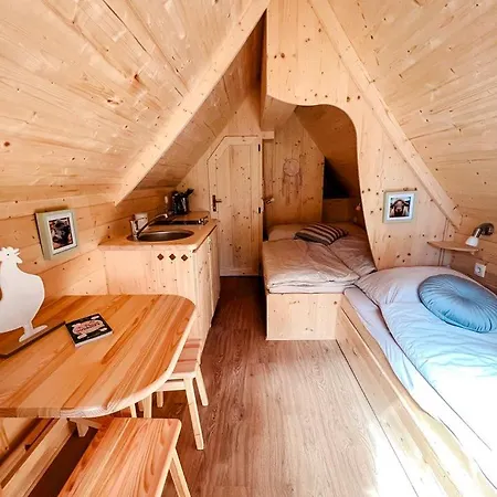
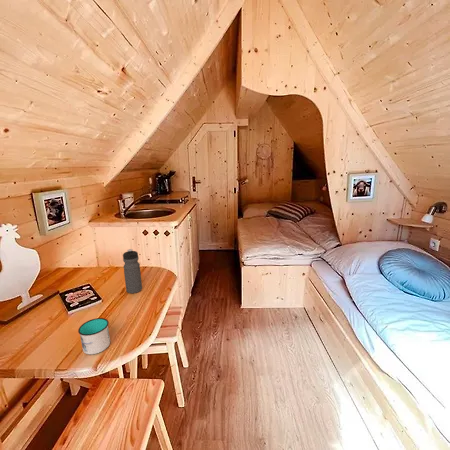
+ mug [77,317,111,355]
+ water bottle [122,248,143,294]
